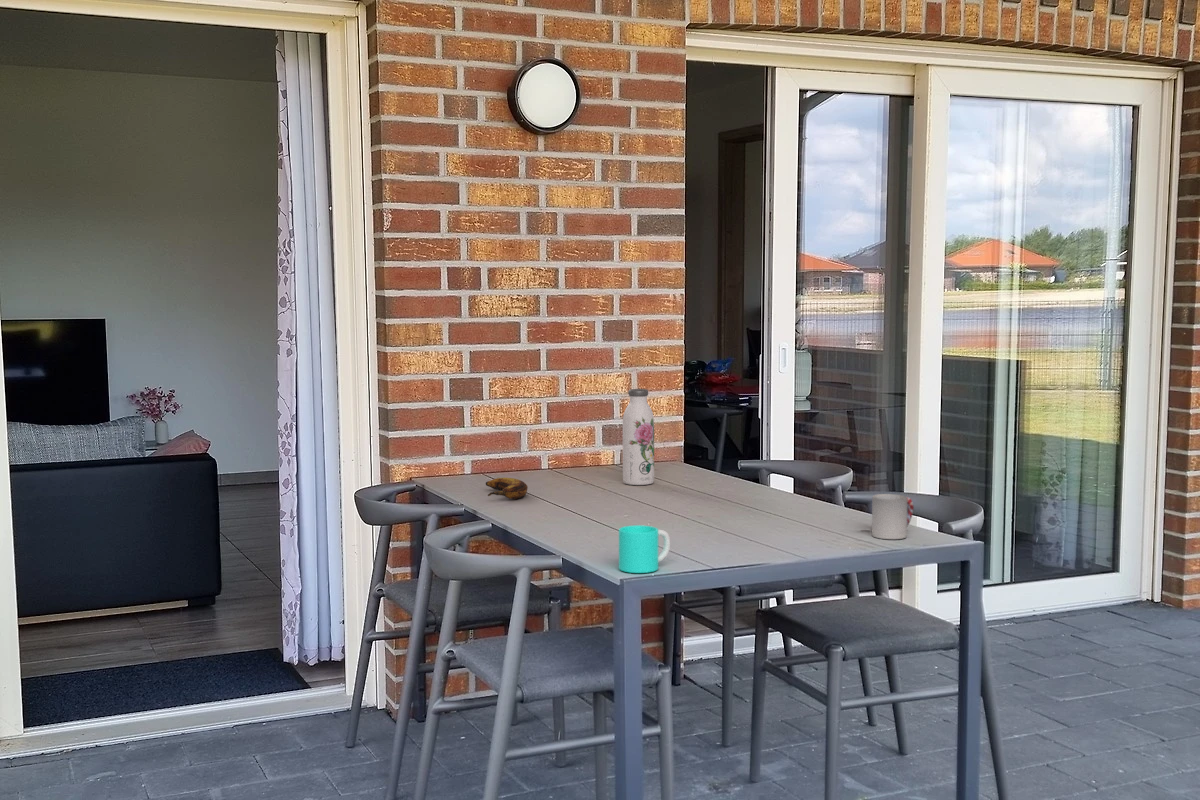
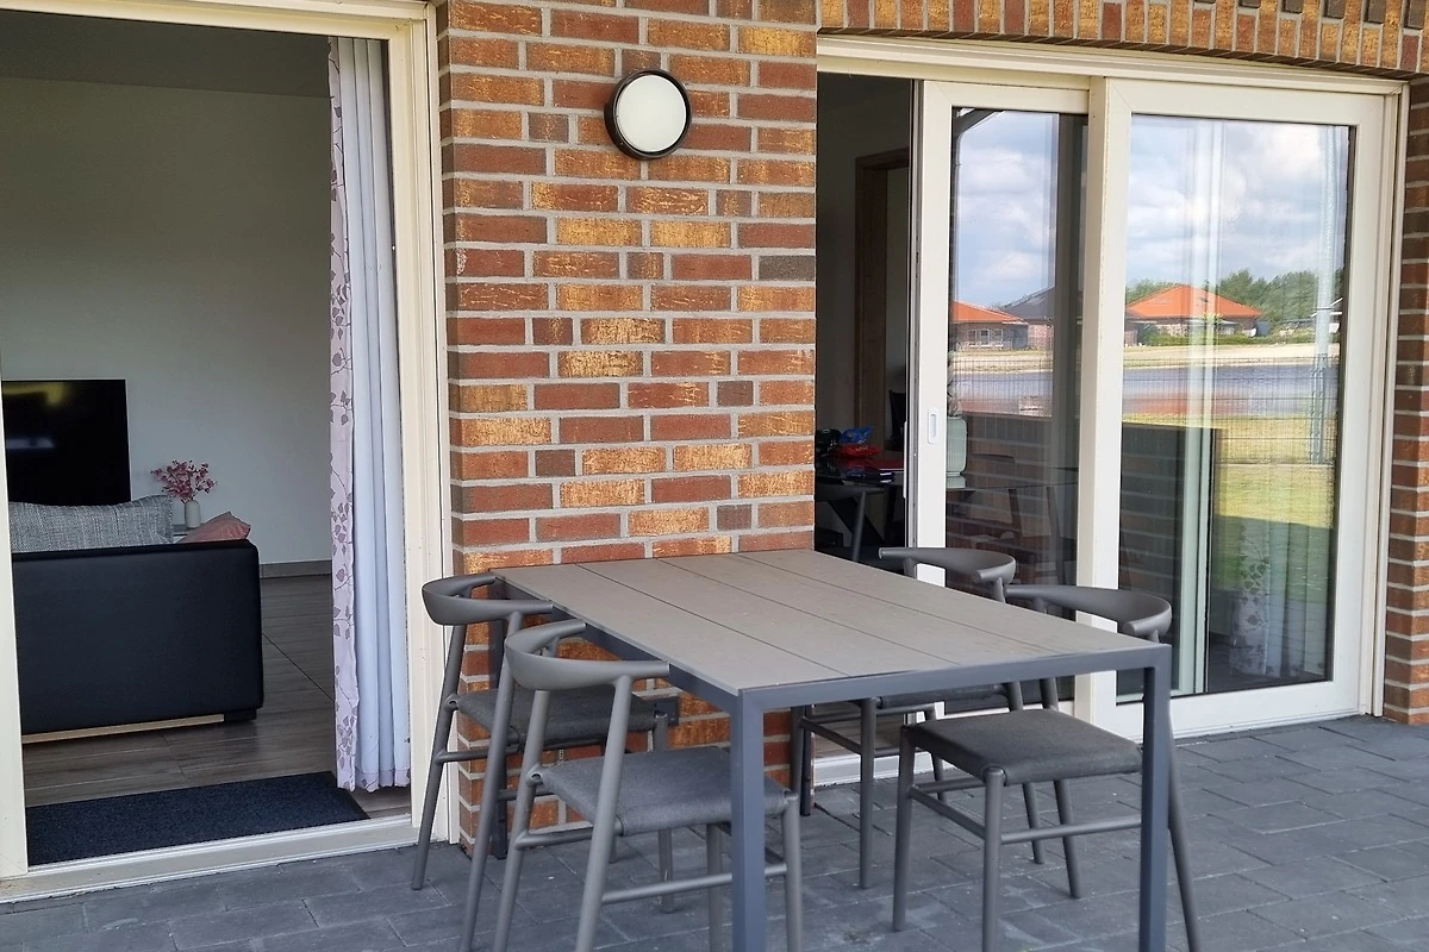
- water bottle [622,388,655,486]
- cup [871,493,915,540]
- cup [618,524,671,574]
- banana [485,477,529,500]
